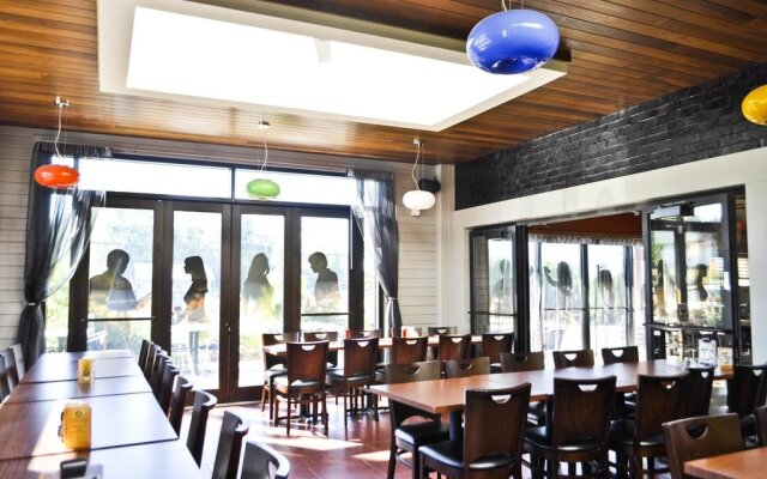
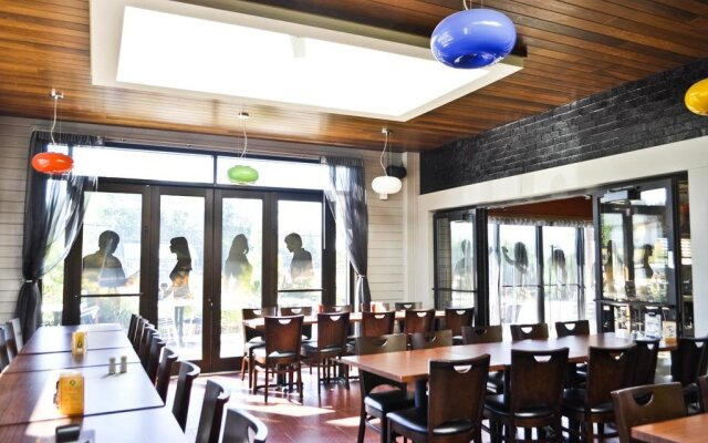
+ salt and pepper shaker [107,354,128,375]
